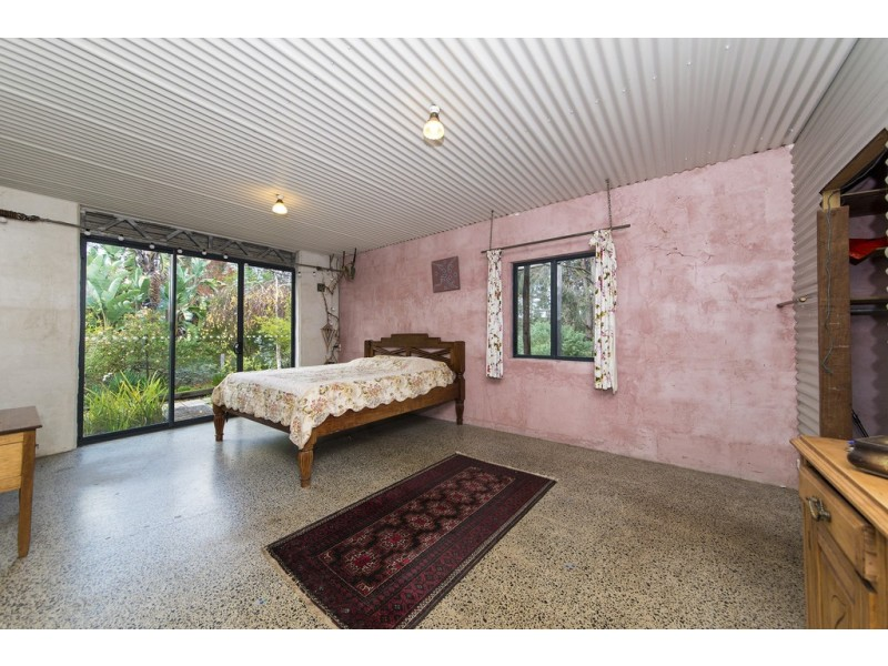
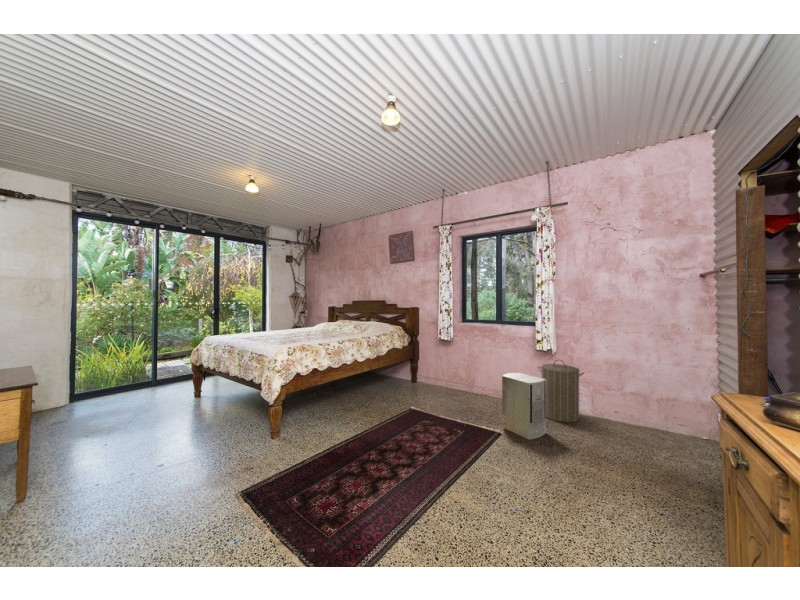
+ air purifier [501,372,547,440]
+ laundry hamper [537,359,585,423]
